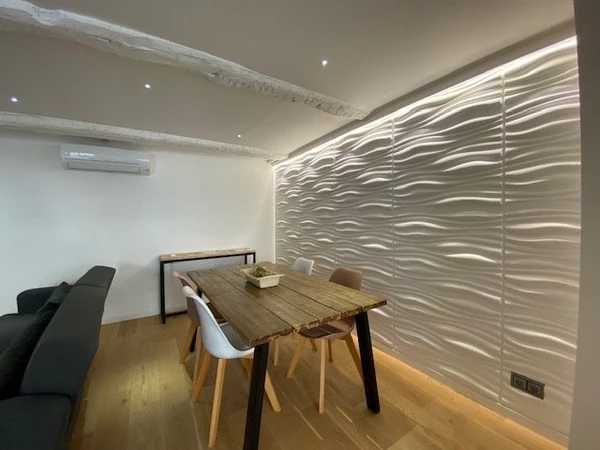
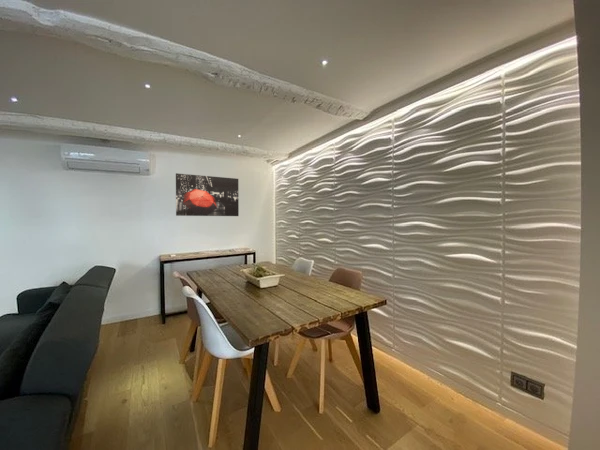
+ wall art [175,172,240,217]
